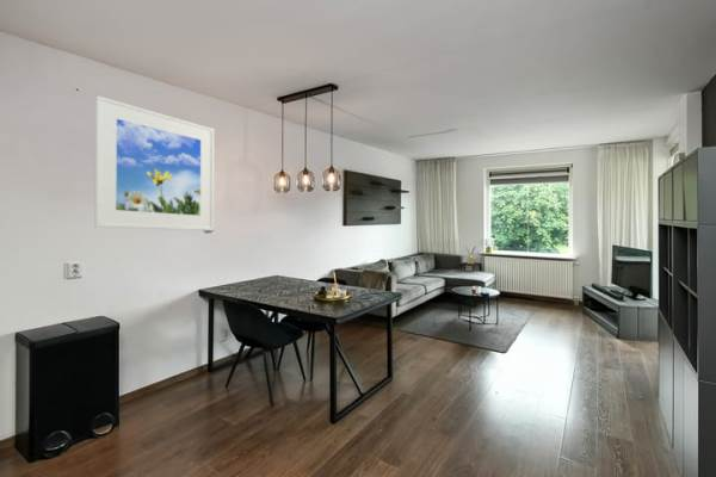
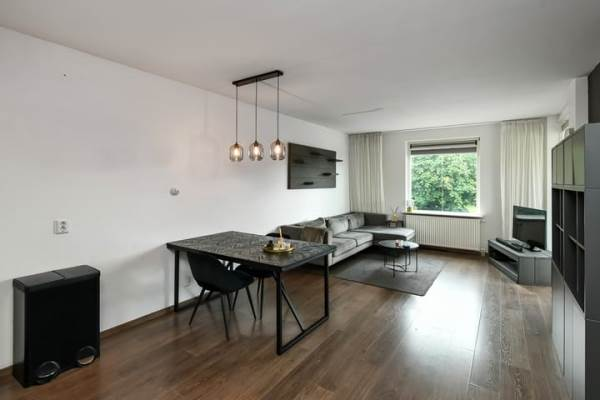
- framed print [93,94,215,231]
